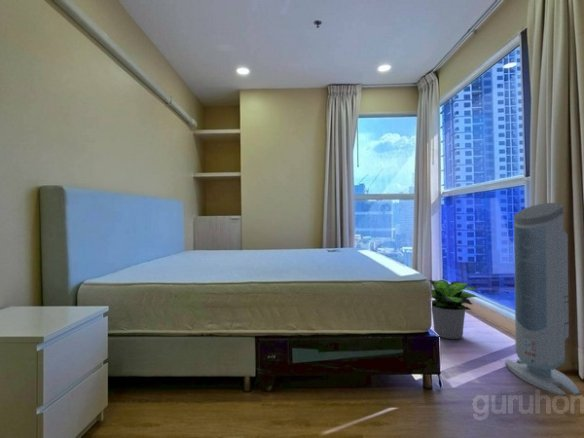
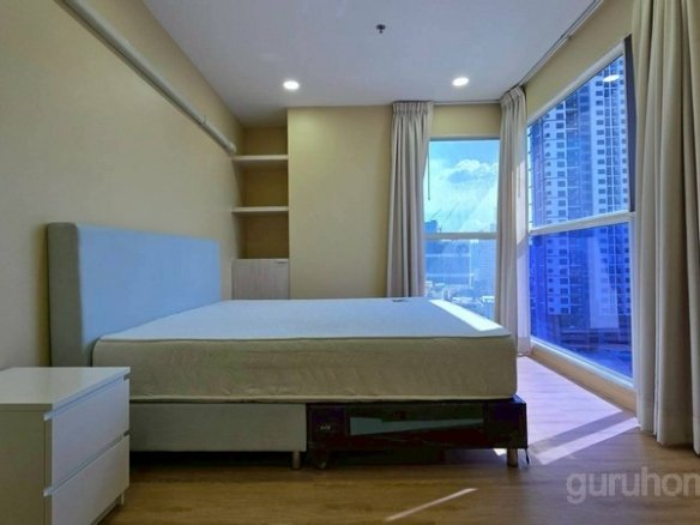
- air purifier [504,202,581,397]
- potted plant [428,279,481,340]
